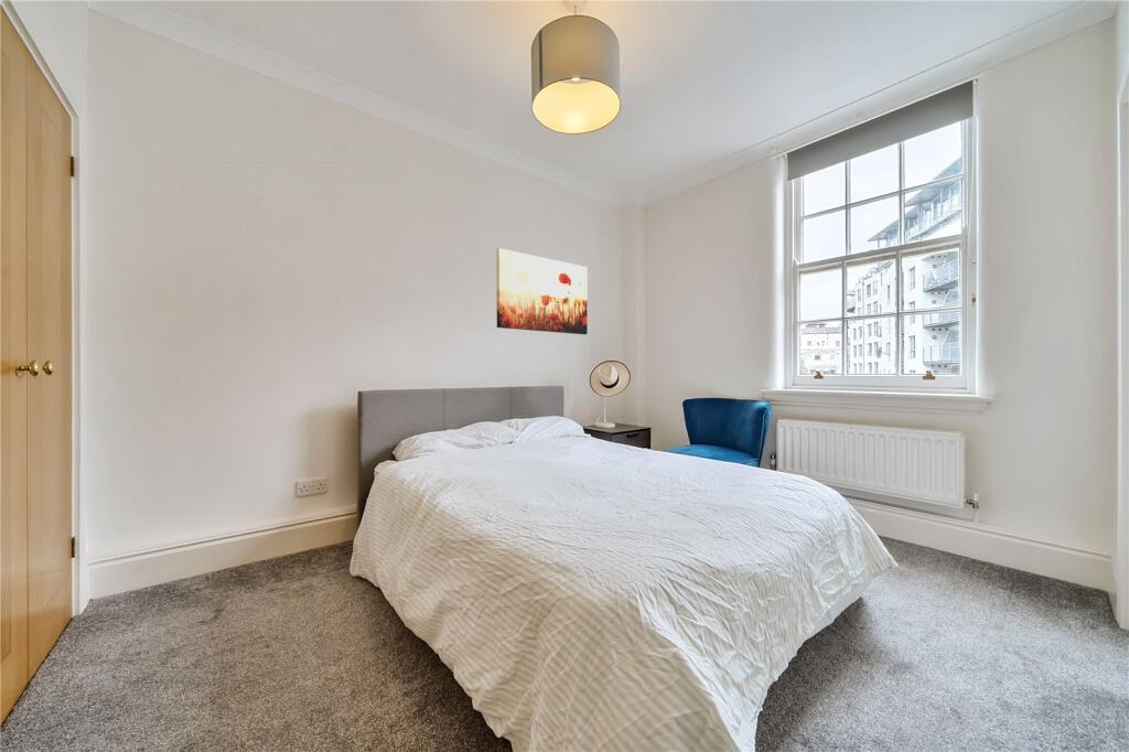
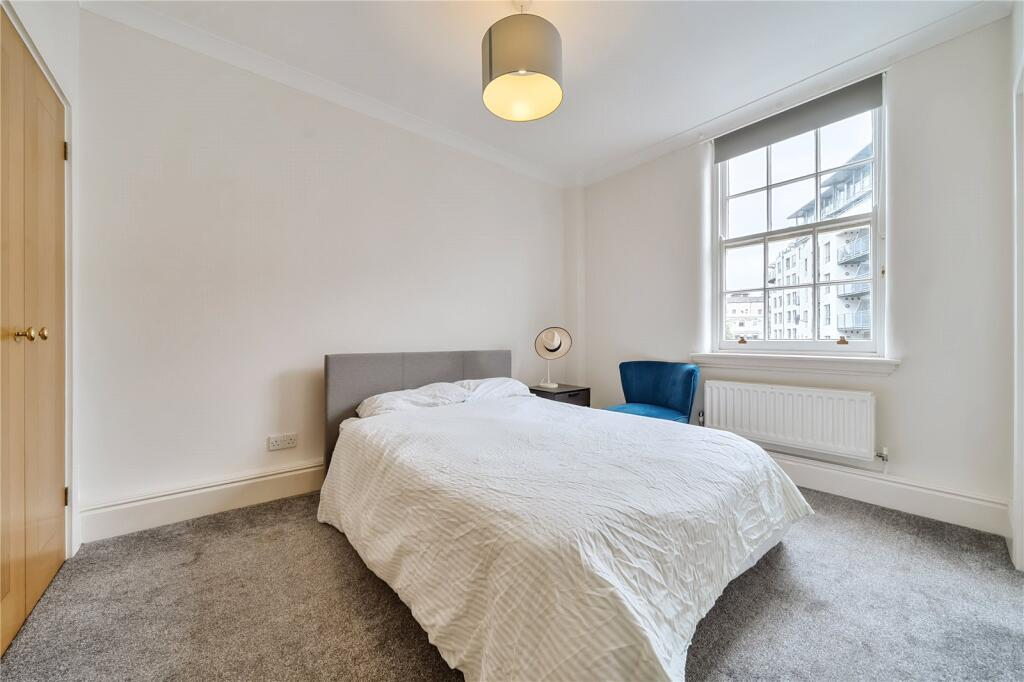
- wall art [495,247,589,335]
